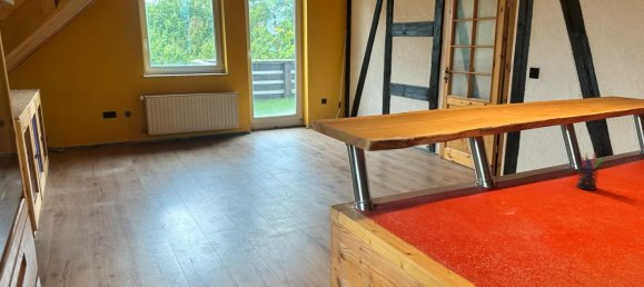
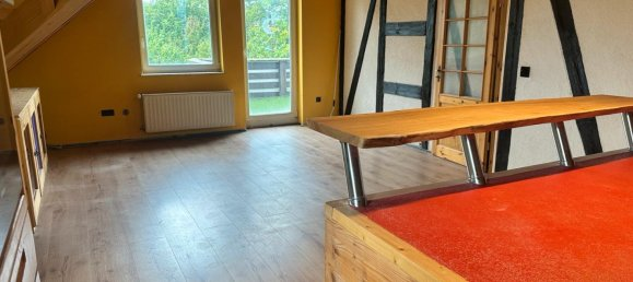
- pen holder [575,151,605,191]
